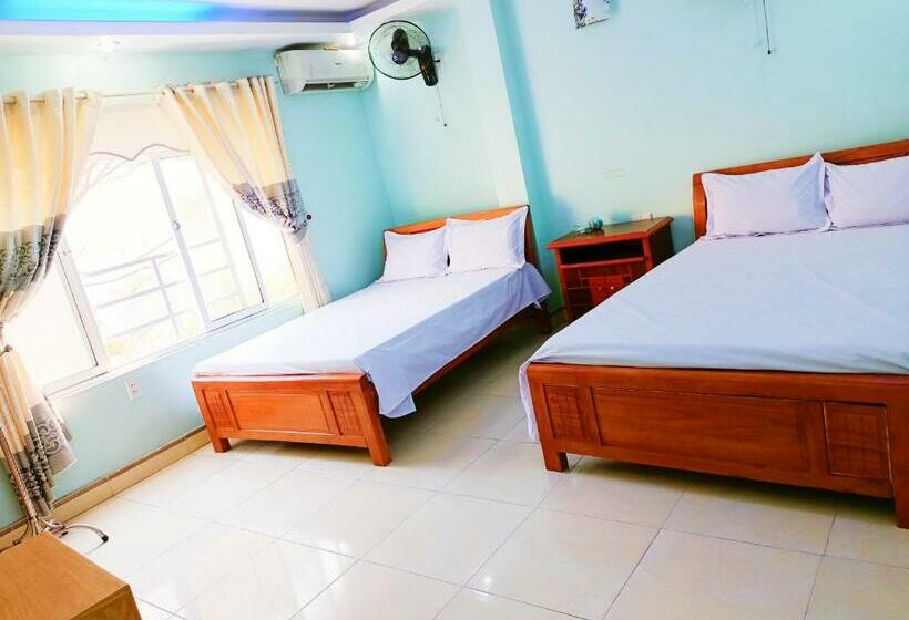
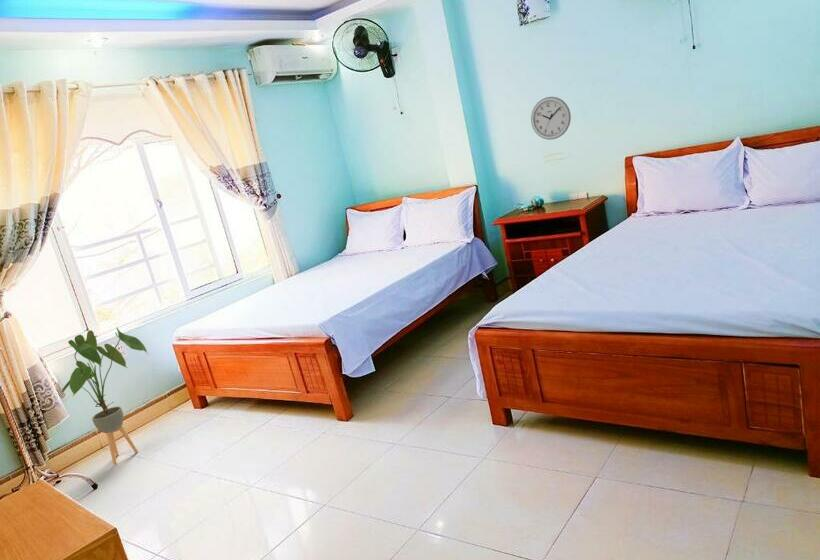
+ wall clock [530,96,572,141]
+ house plant [61,326,149,466]
